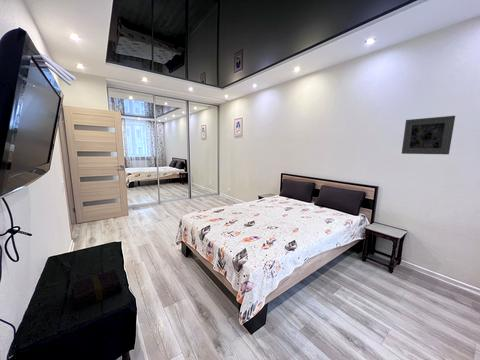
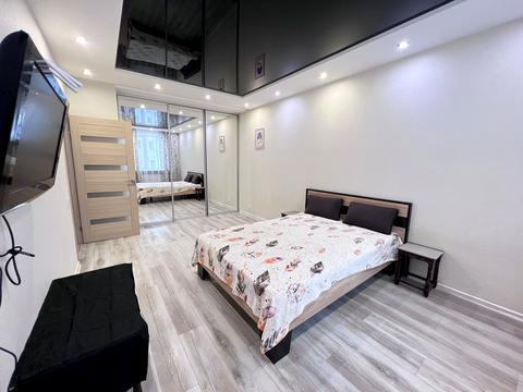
- book [70,269,124,311]
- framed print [401,115,456,155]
